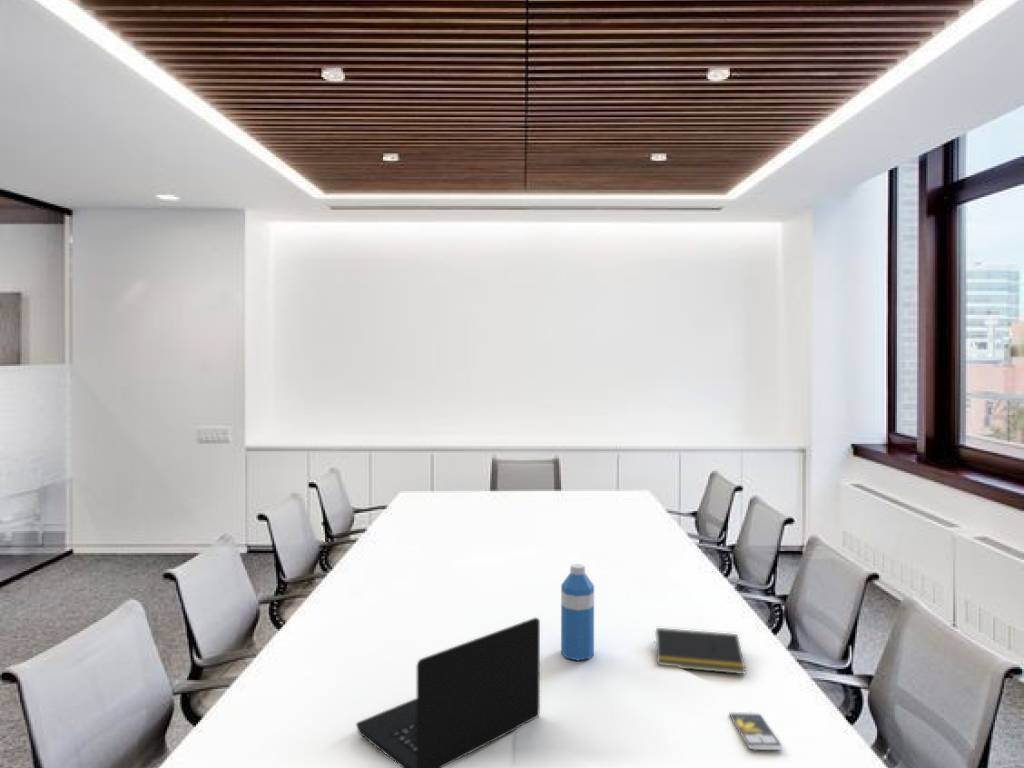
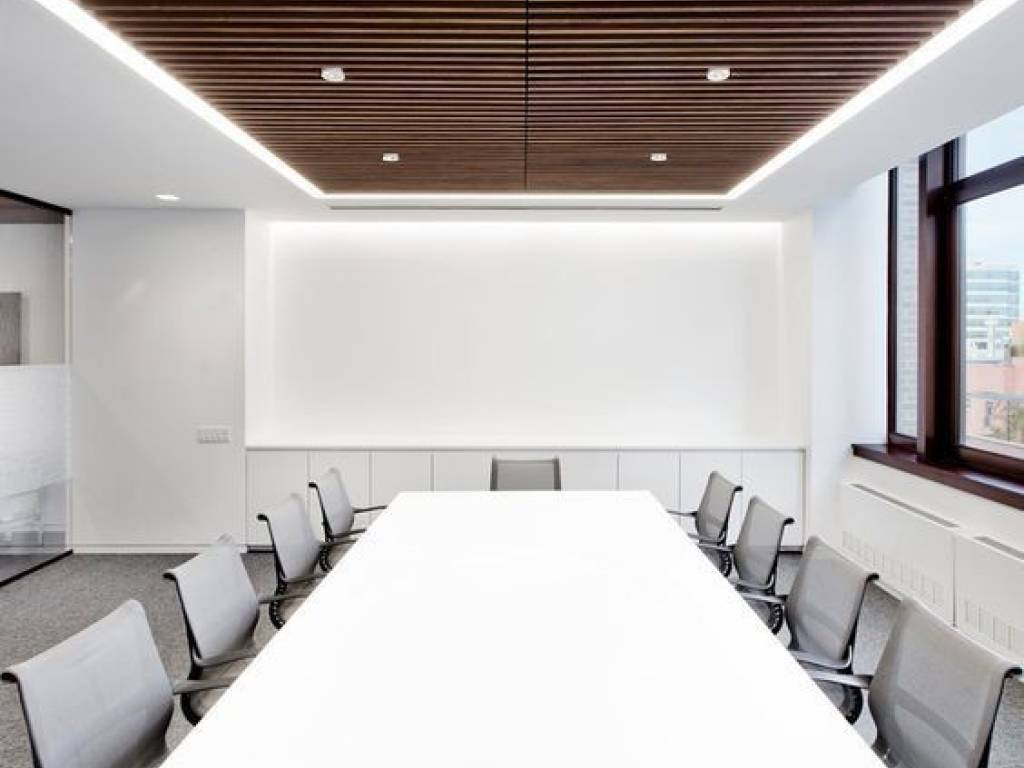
- laptop [355,617,541,768]
- notepad [653,627,747,675]
- smartphone [728,711,783,751]
- water bottle [560,563,595,661]
